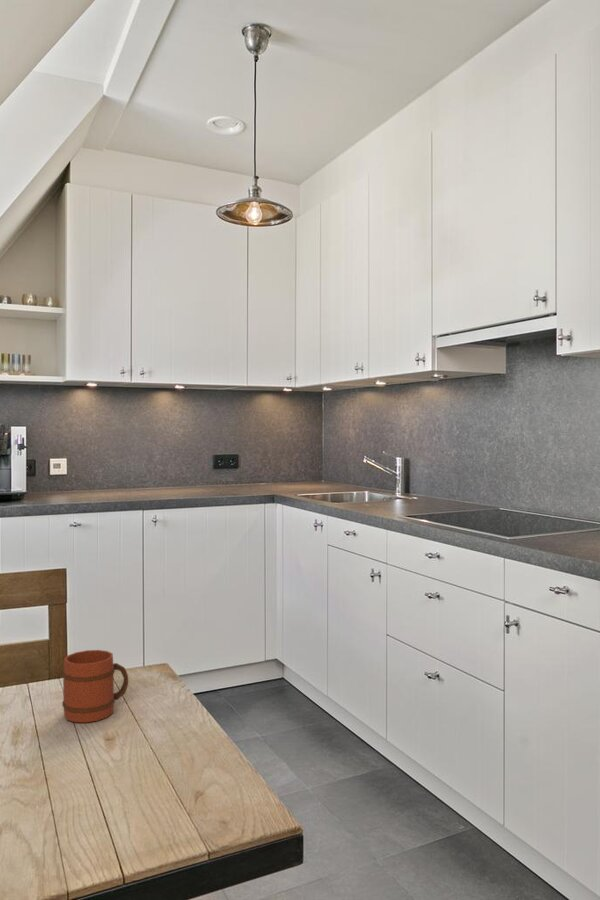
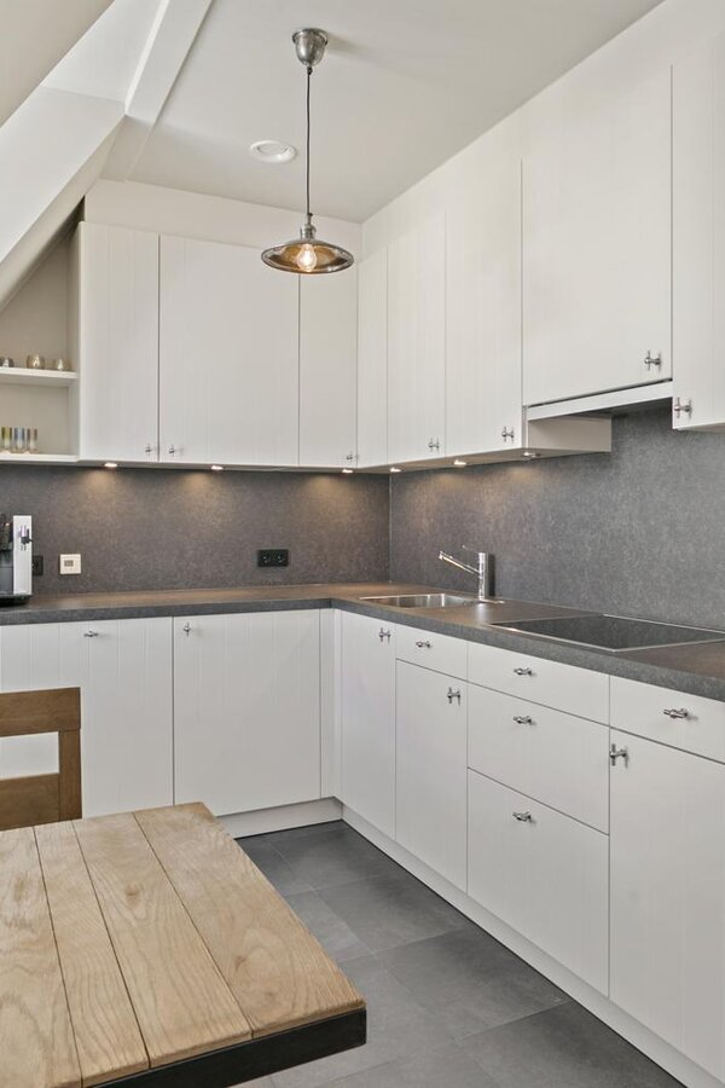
- mug [61,649,129,724]
